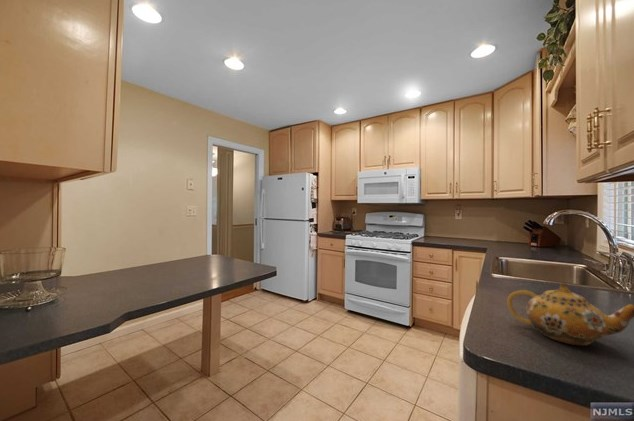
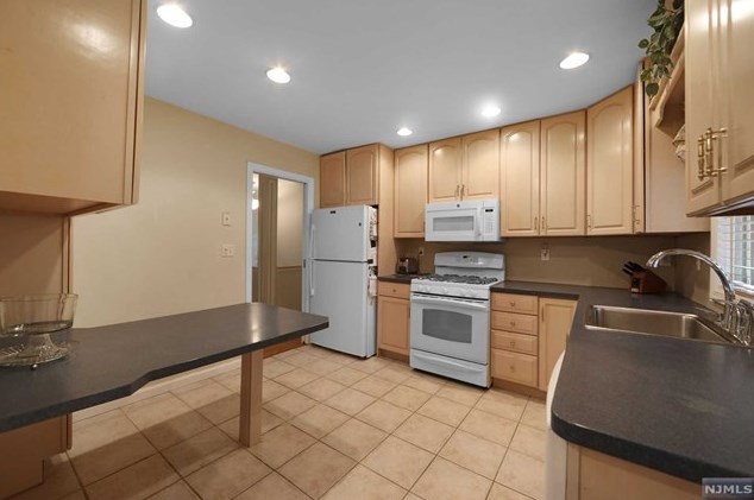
- teapot [506,282,634,347]
